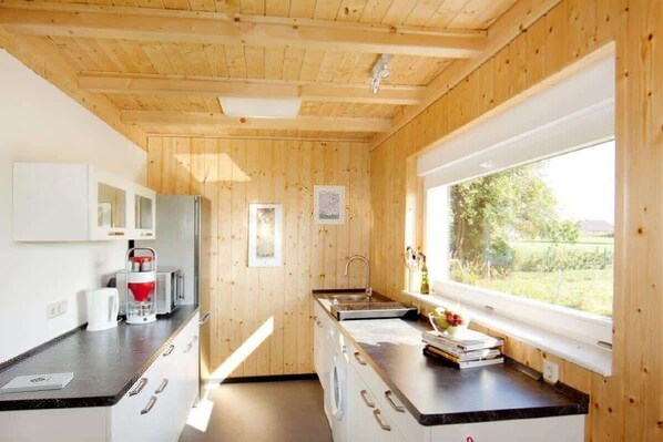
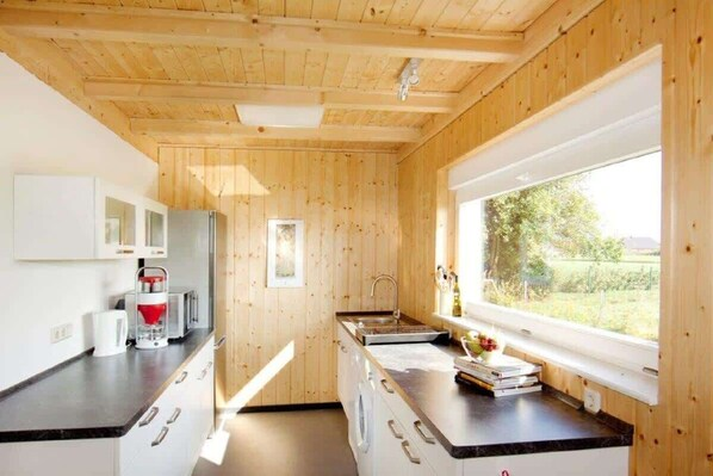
- notepad [0,371,74,394]
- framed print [312,184,346,226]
